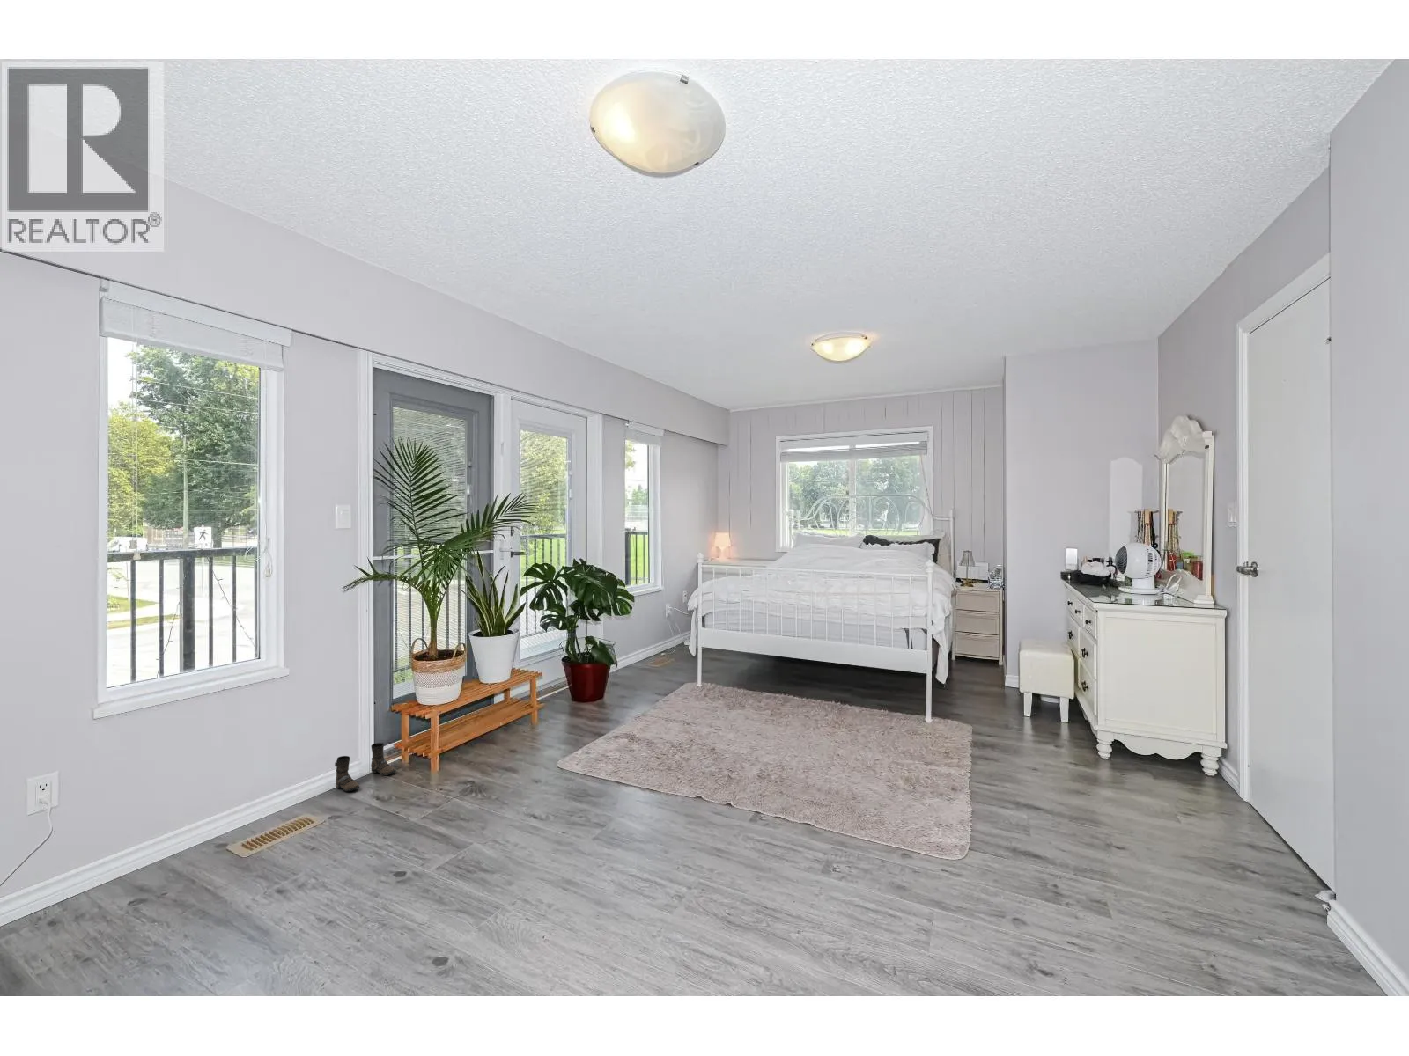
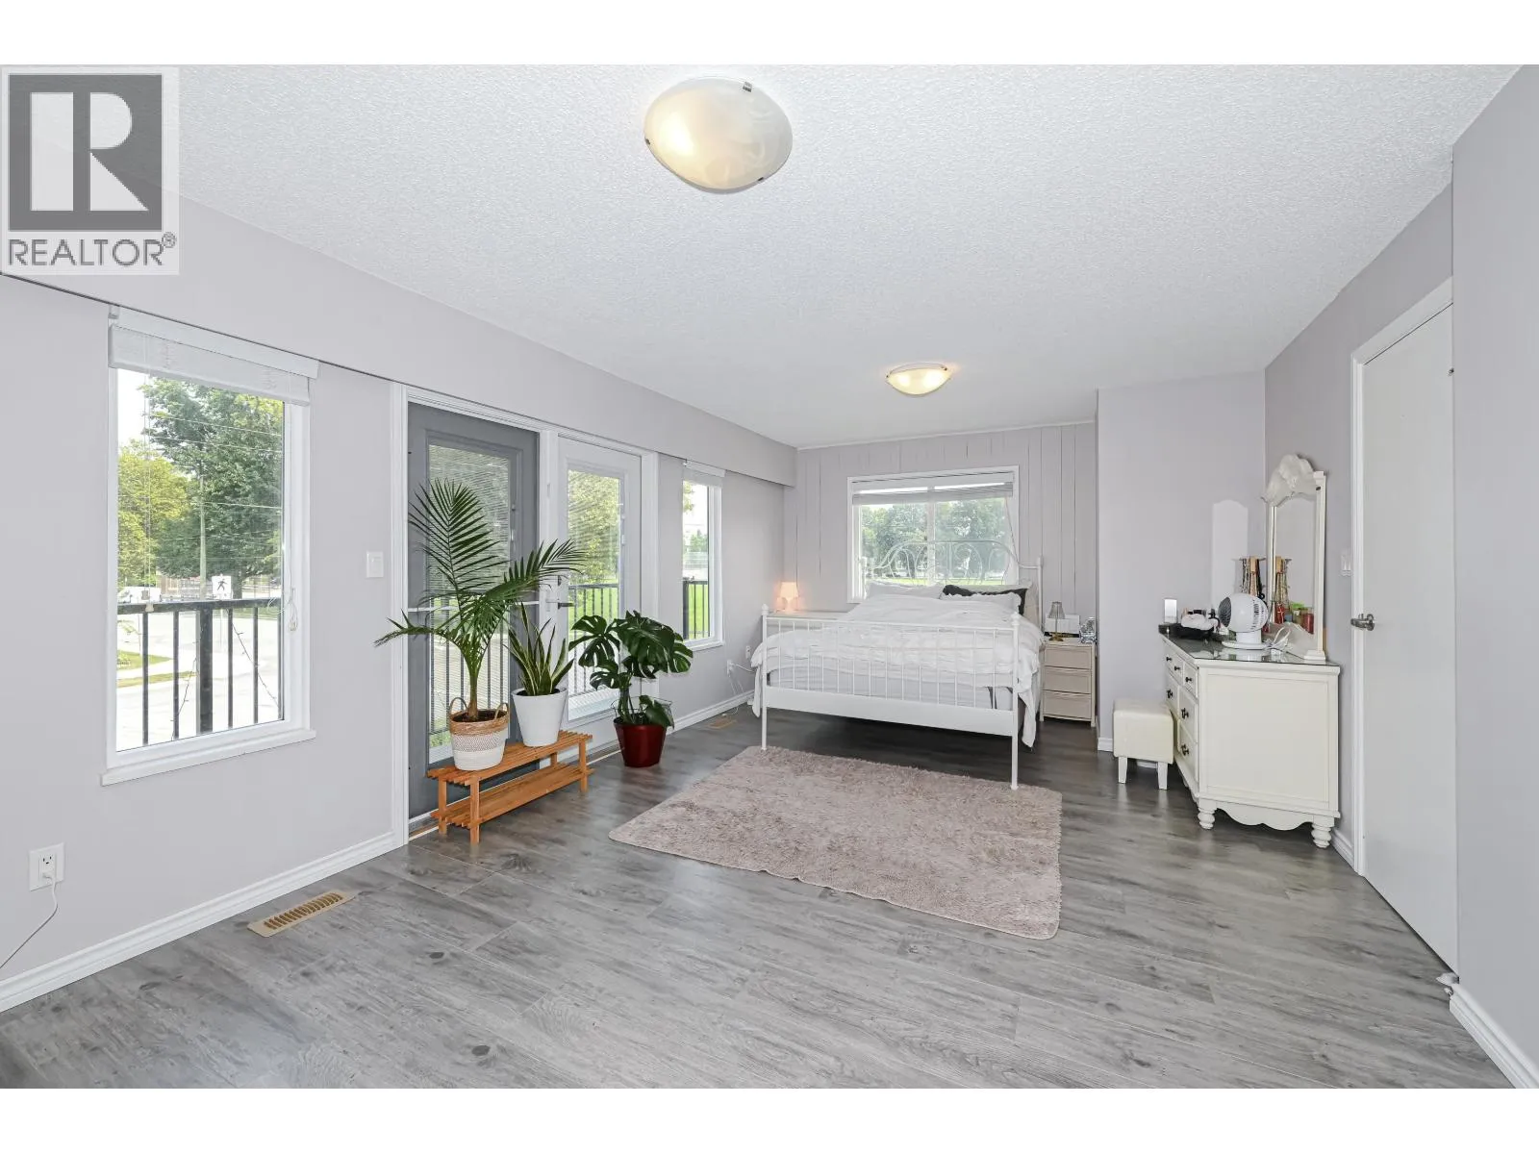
- boots [334,742,397,792]
